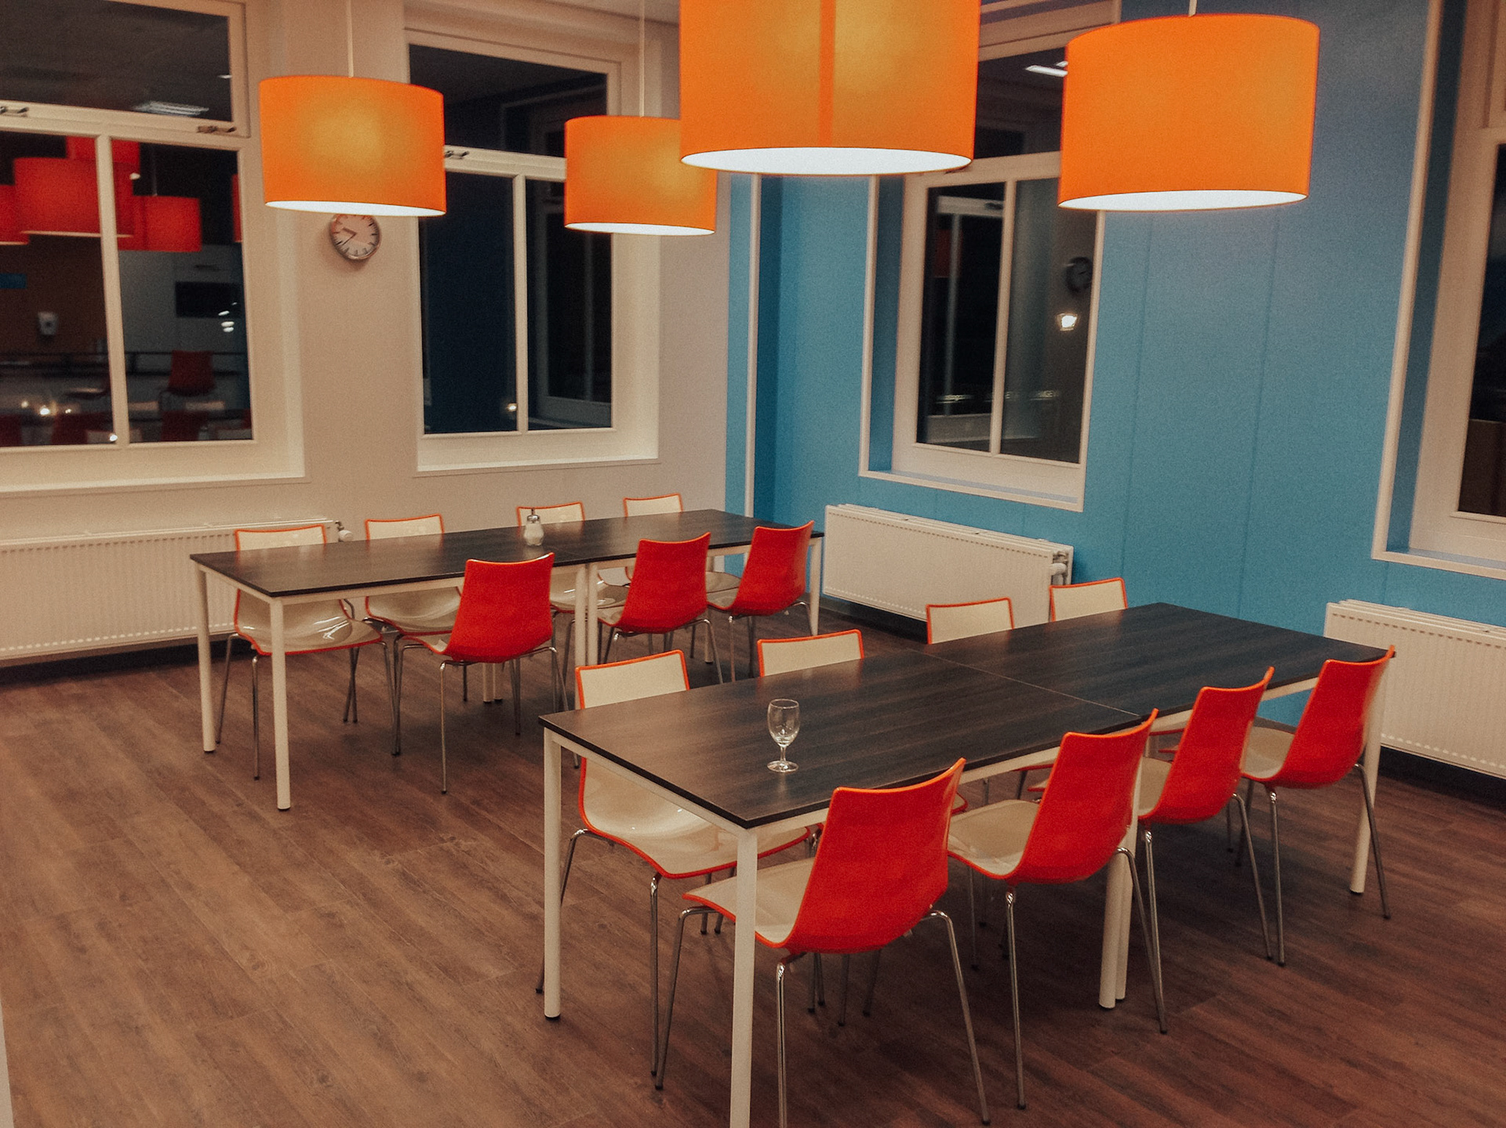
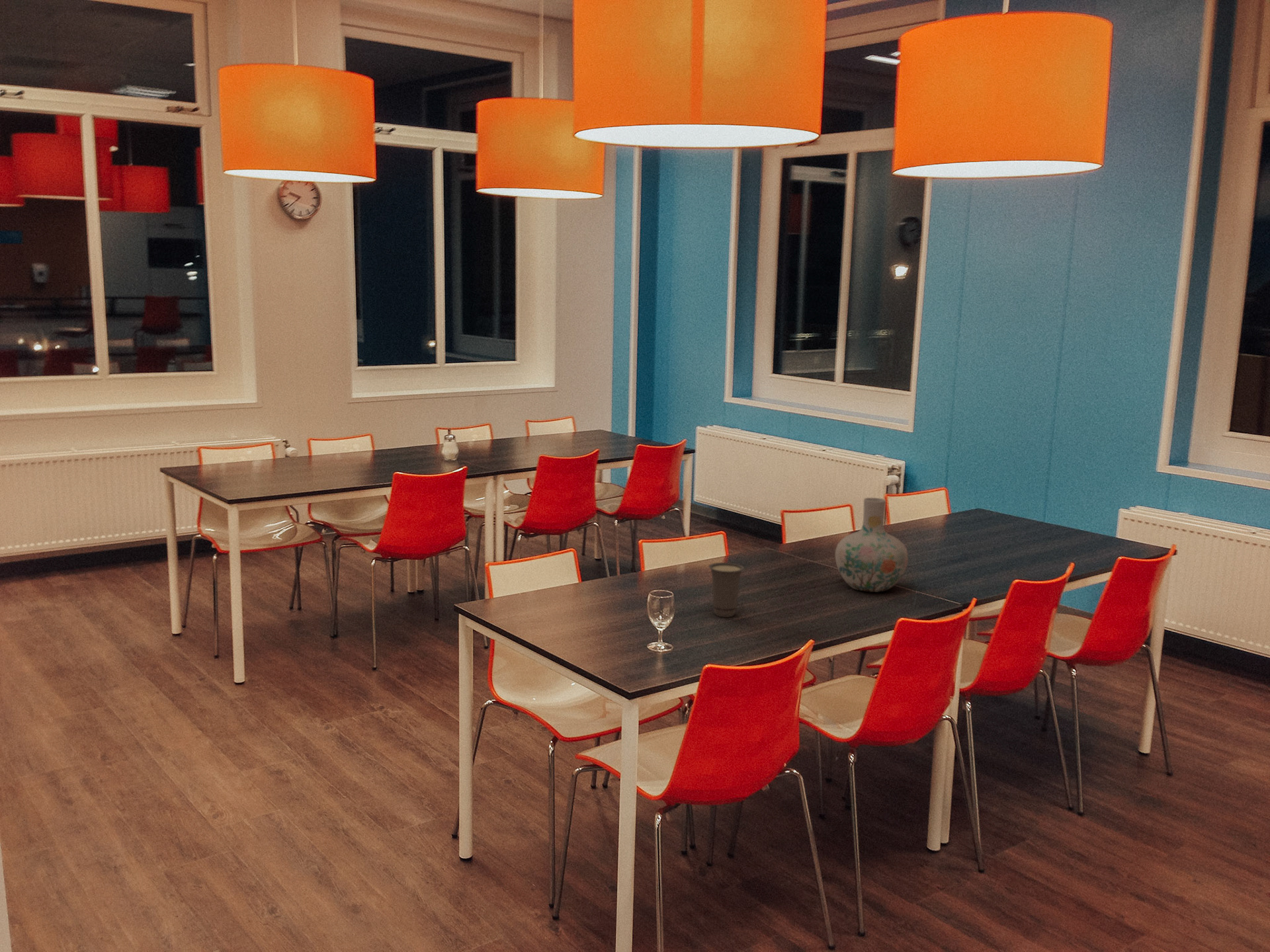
+ cup [708,562,745,618]
+ vase [835,497,909,593]
